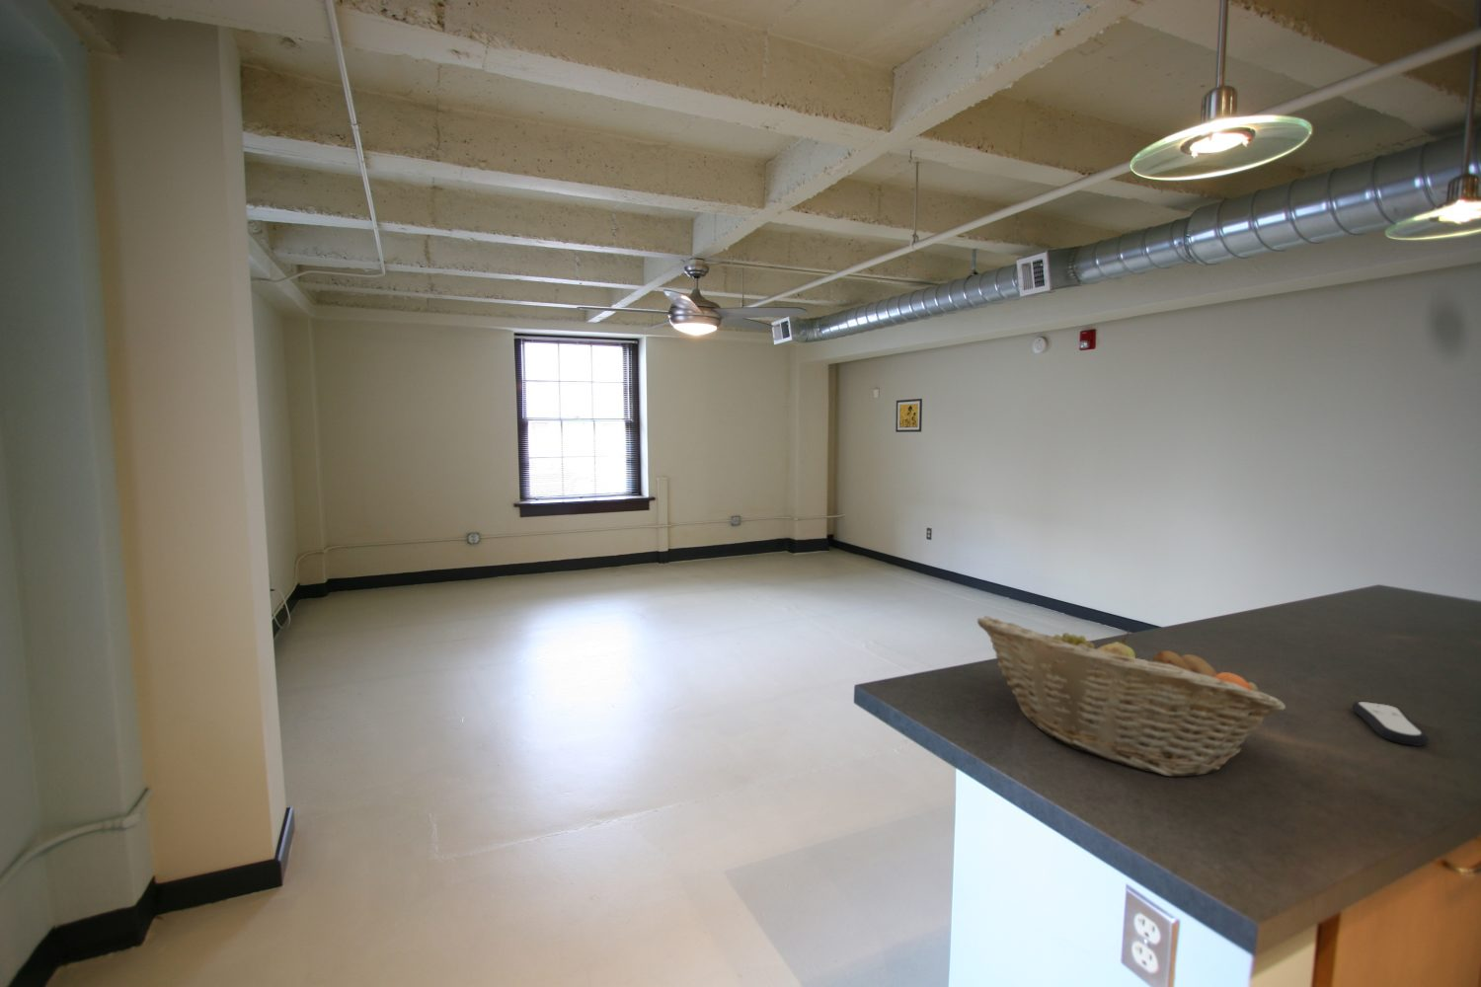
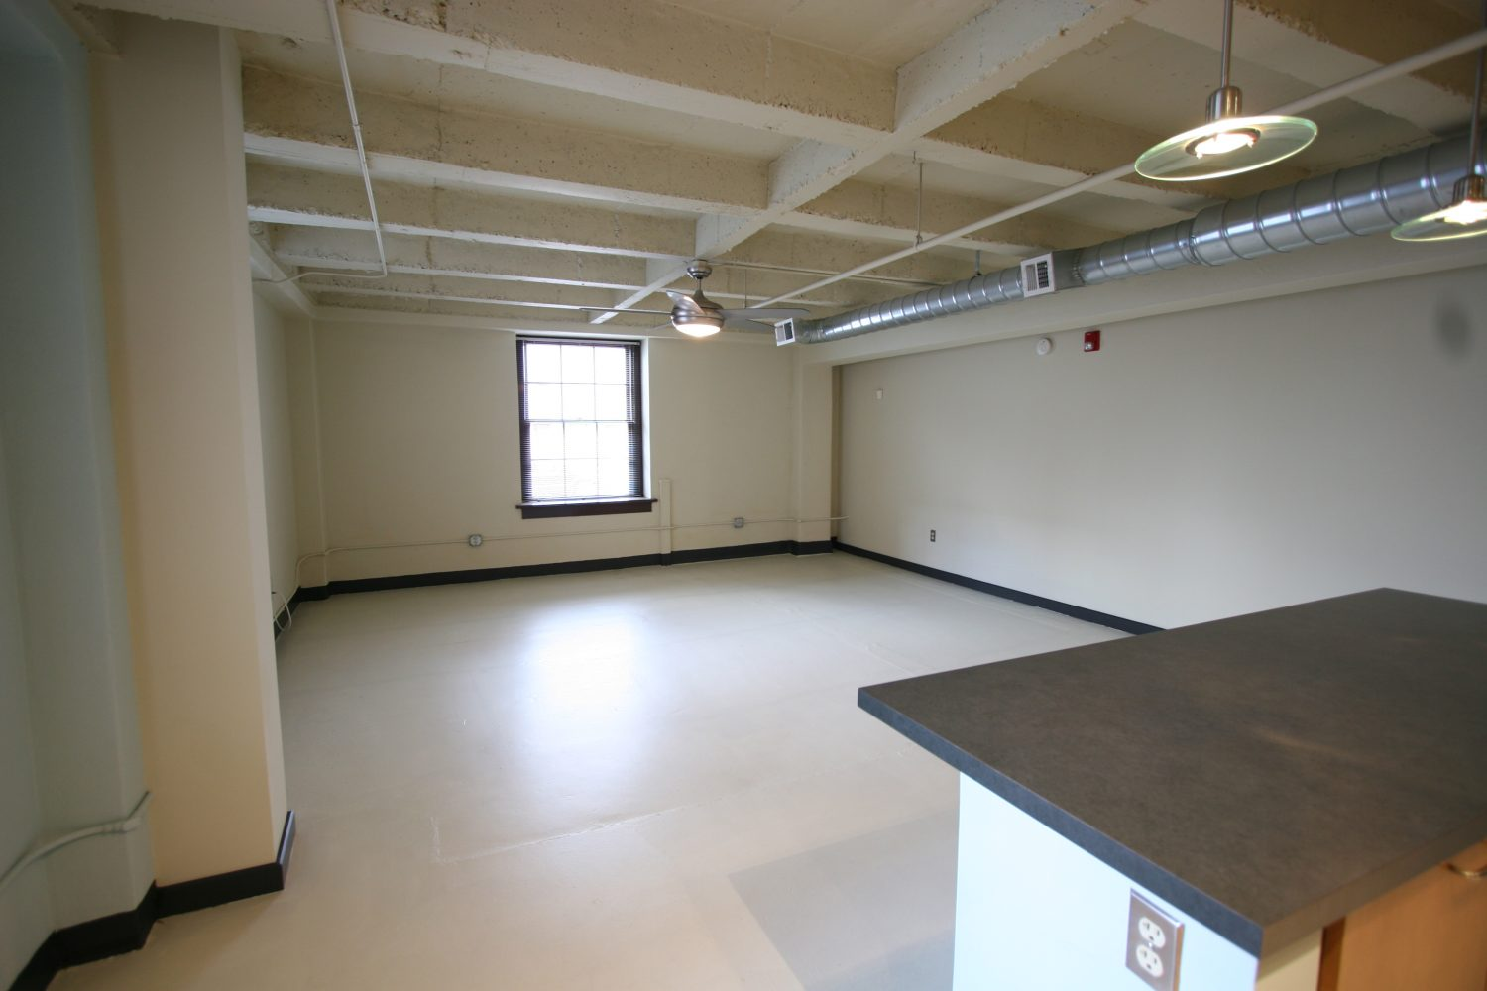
- wall art [895,398,923,433]
- remote control [1351,701,1429,747]
- fruit basket [976,615,1286,778]
